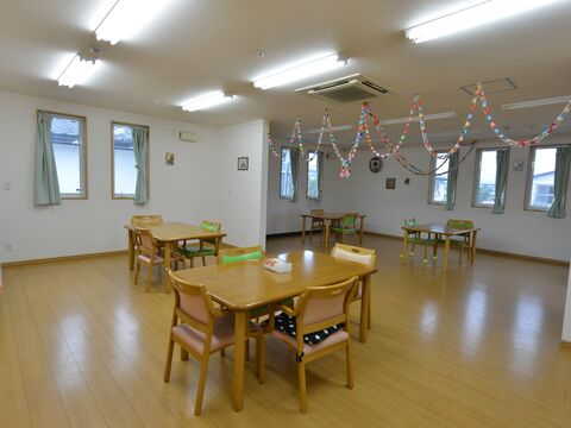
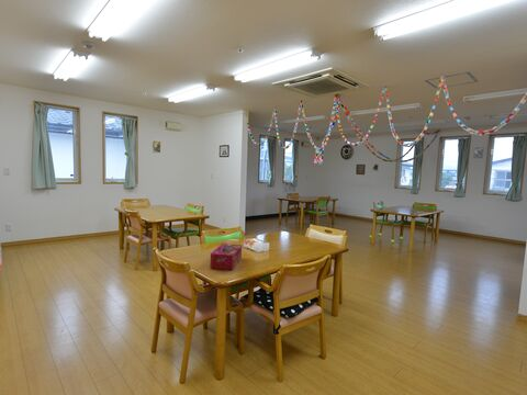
+ tissue box [209,242,243,271]
